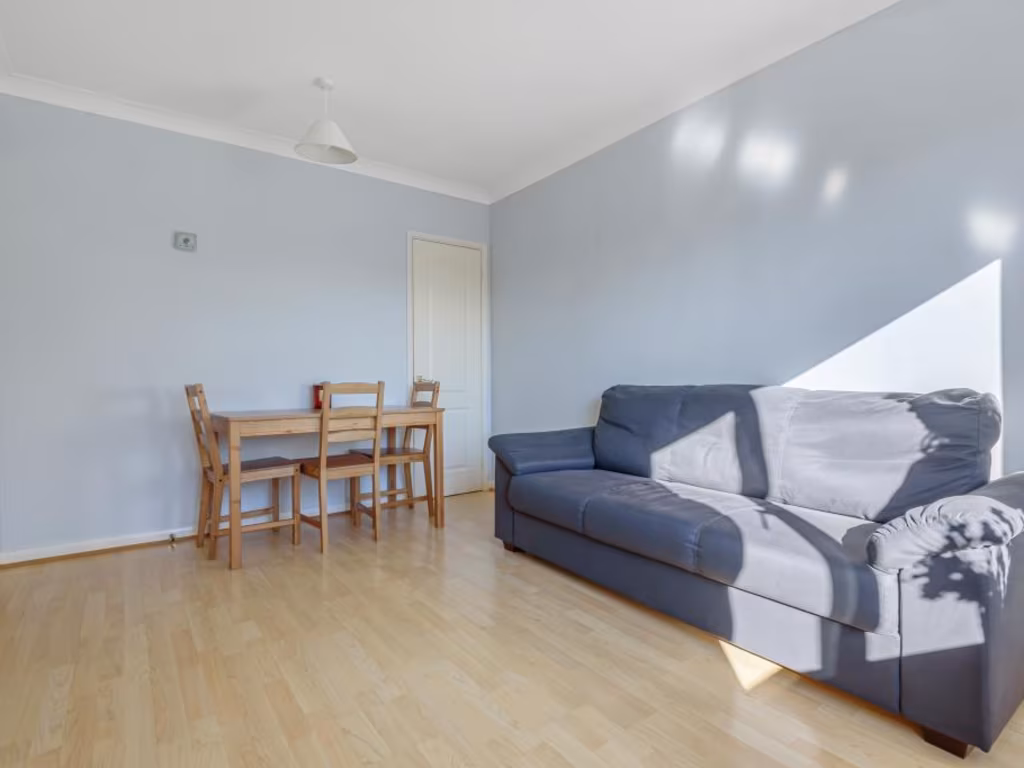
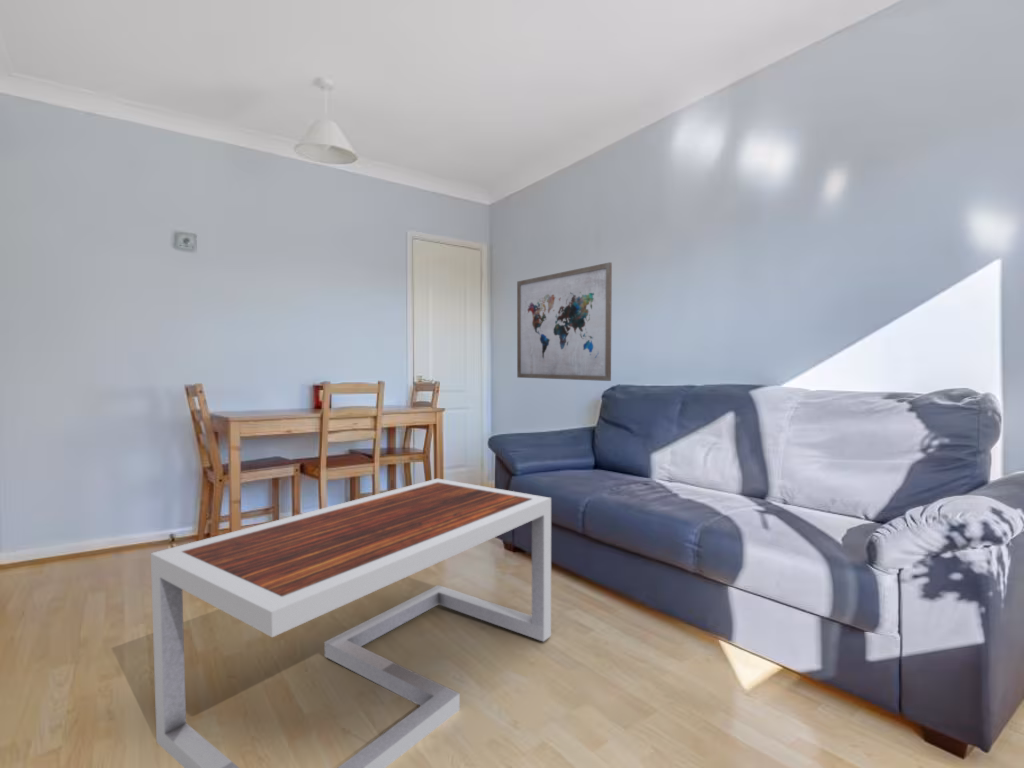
+ coffee table [150,478,552,768]
+ wall art [516,261,613,382]
